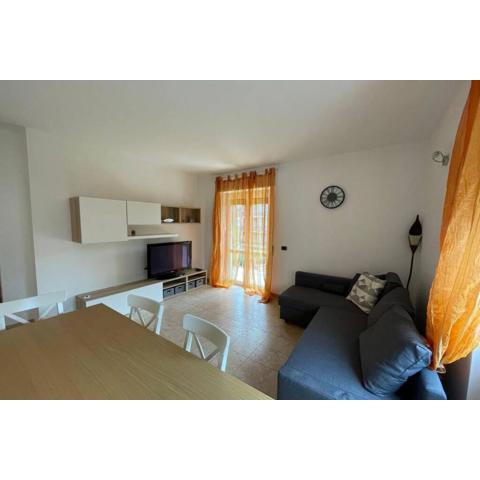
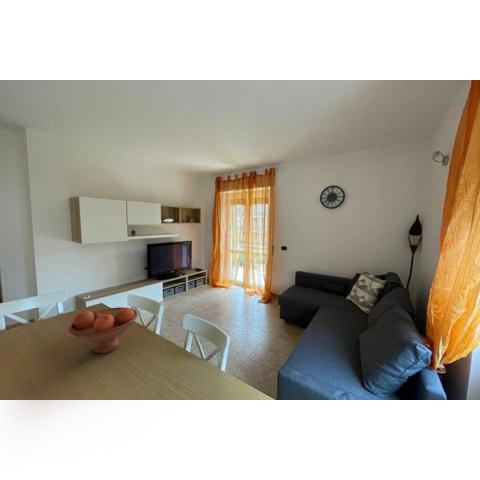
+ fruit bowl [68,306,139,354]
